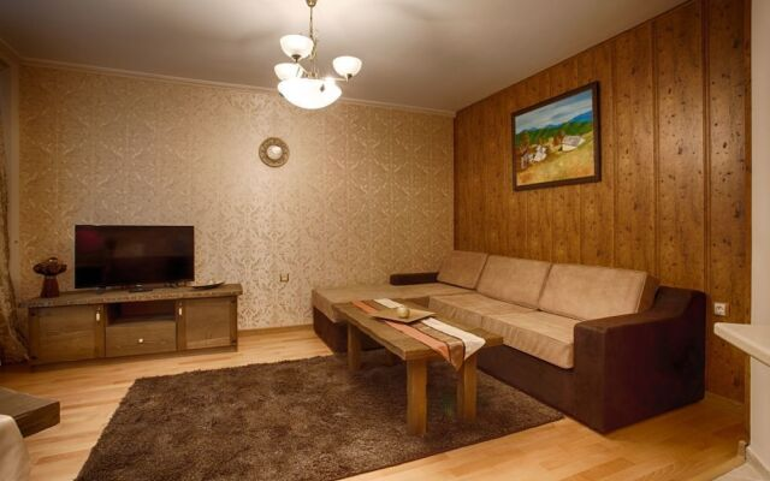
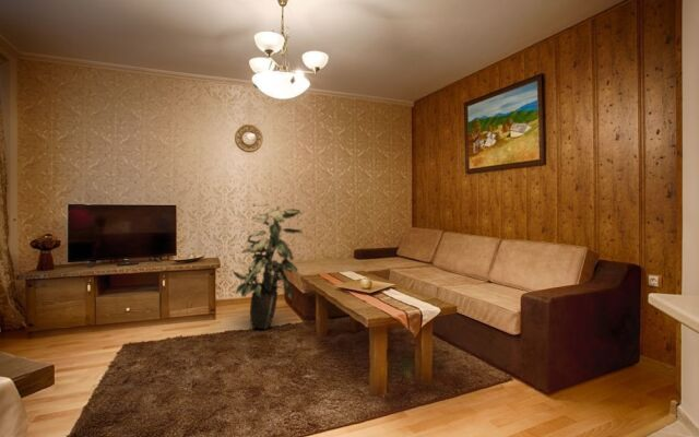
+ indoor plant [232,202,304,330]
